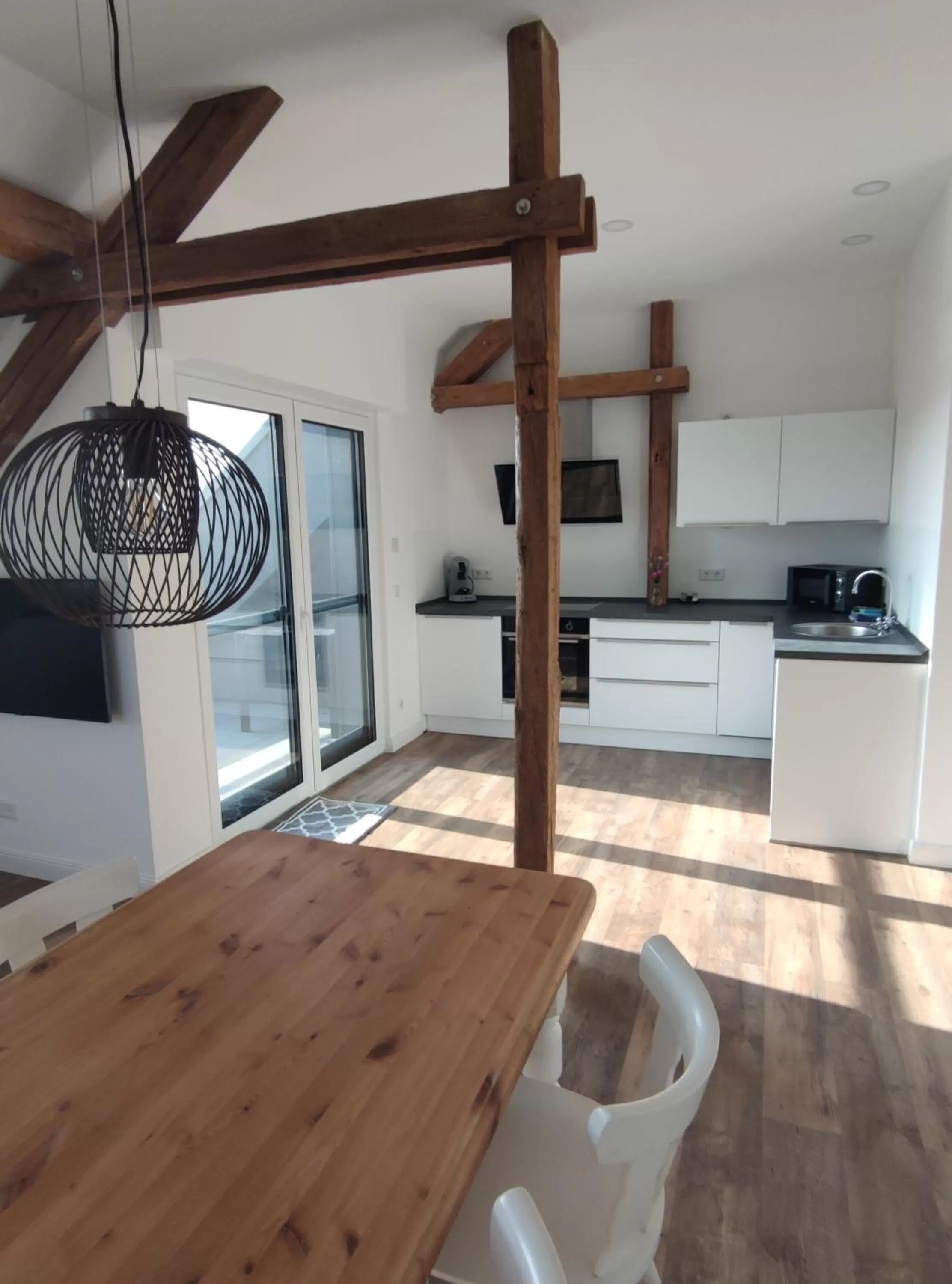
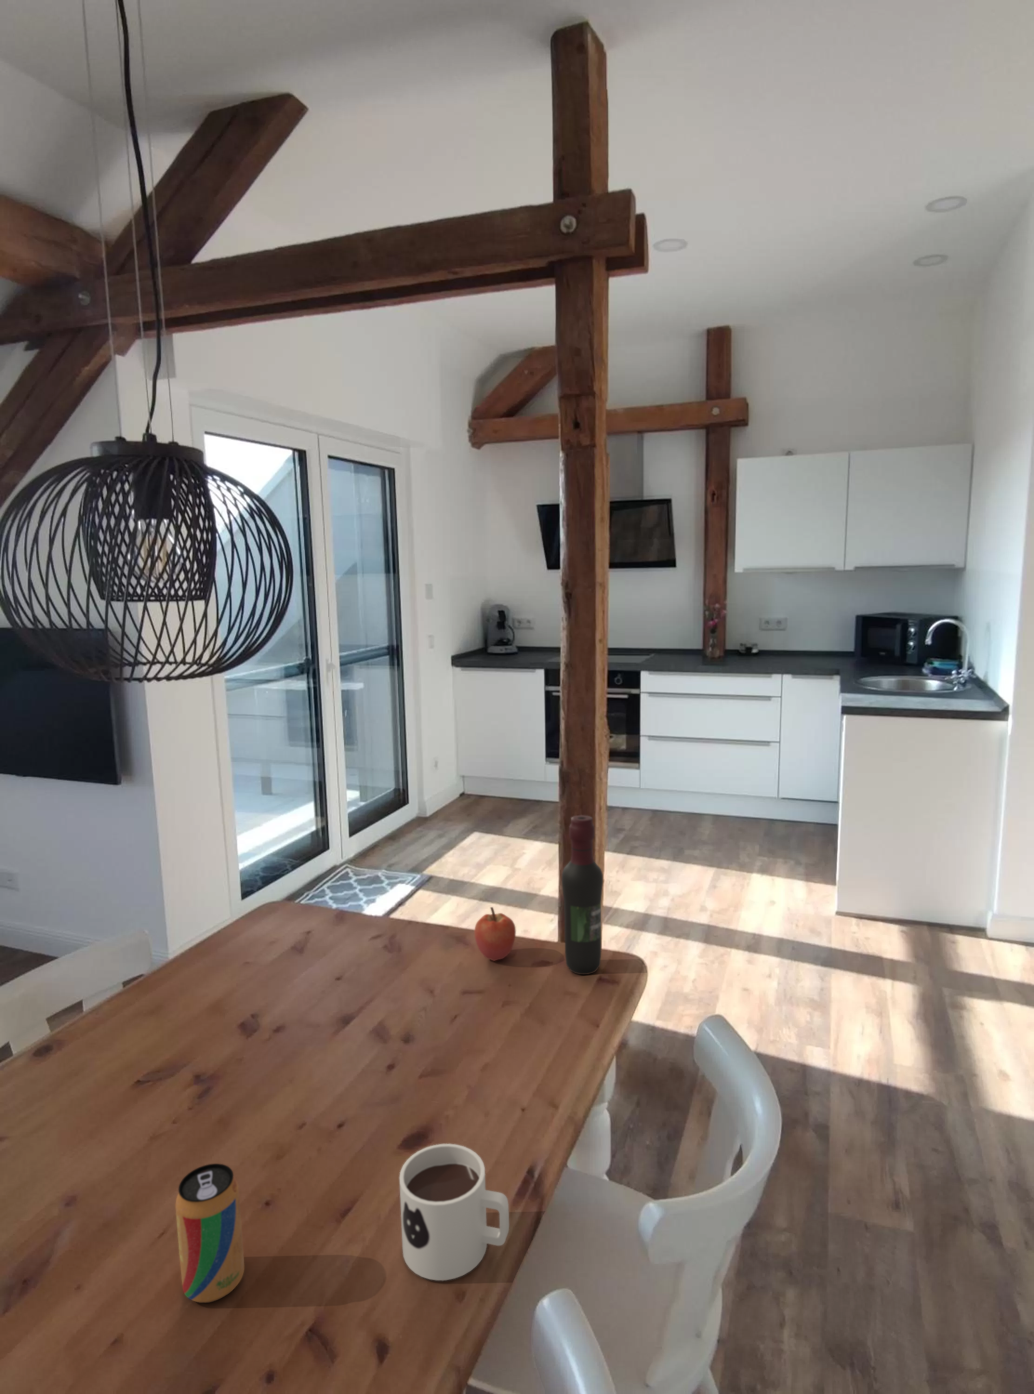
+ beverage can [175,1163,244,1304]
+ apple [475,907,517,962]
+ mug [399,1143,509,1281]
+ wine bottle [562,814,604,975]
